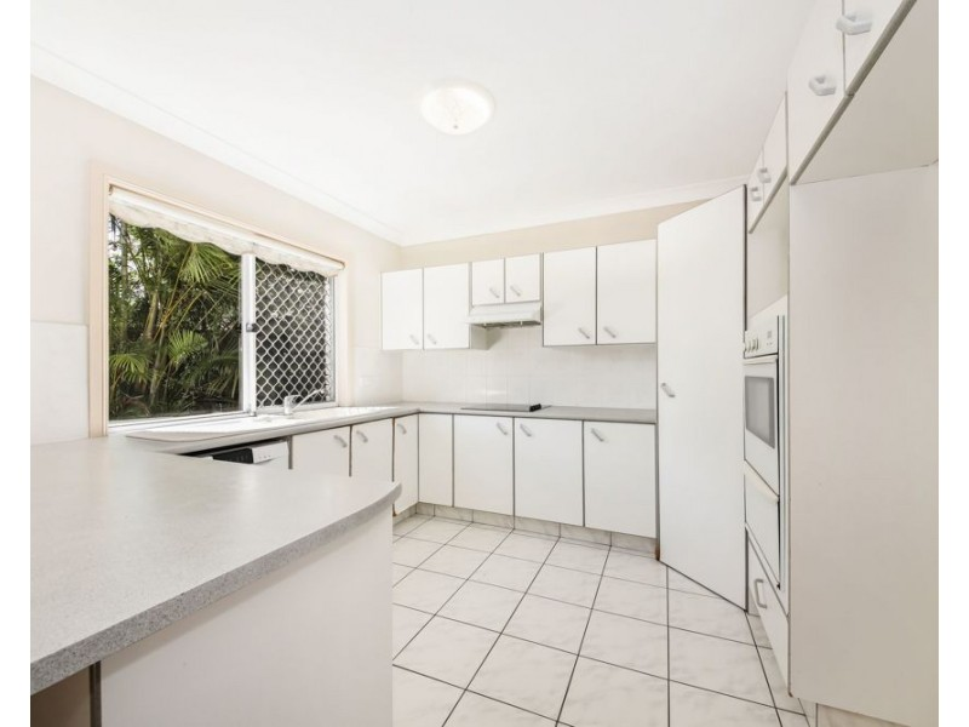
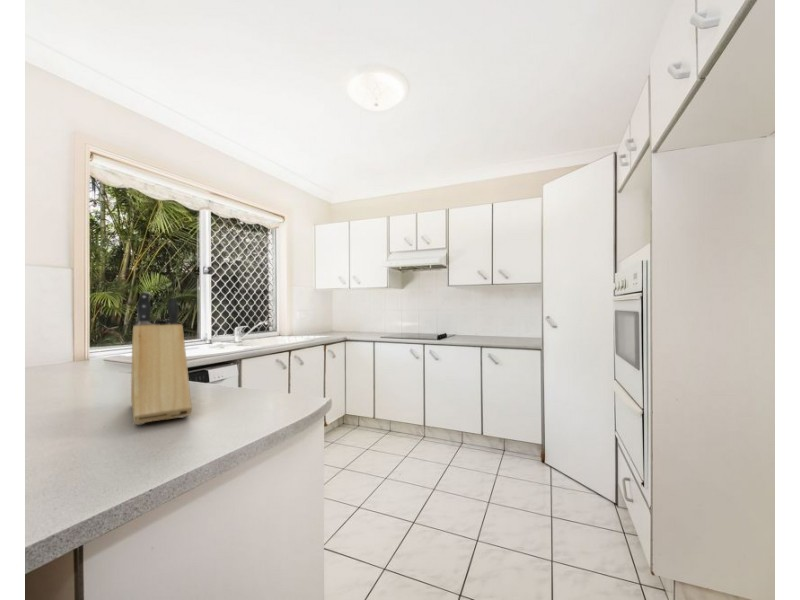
+ knife block [130,290,193,426]
